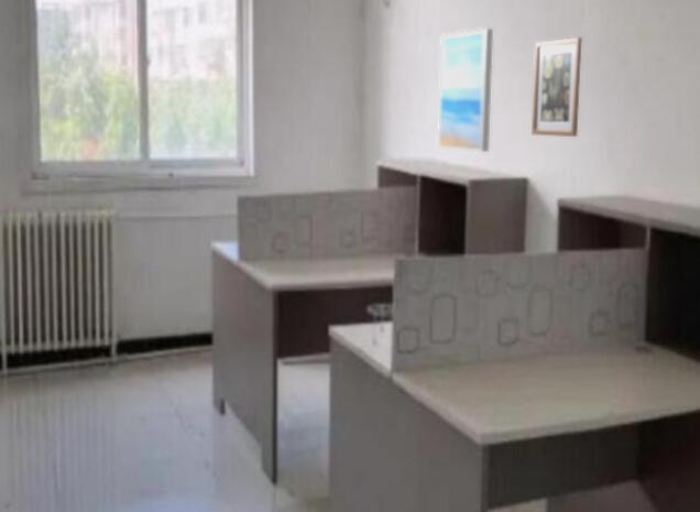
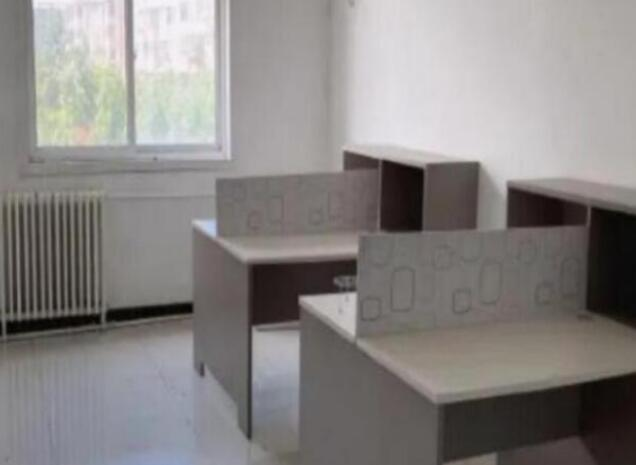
- wall art [531,36,582,138]
- wall art [437,28,494,153]
